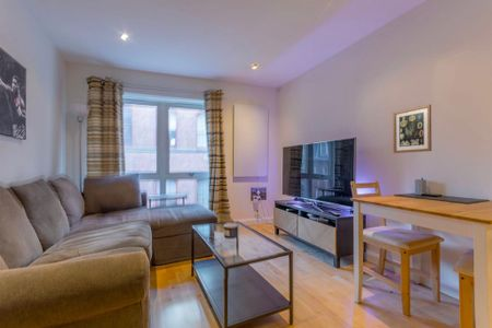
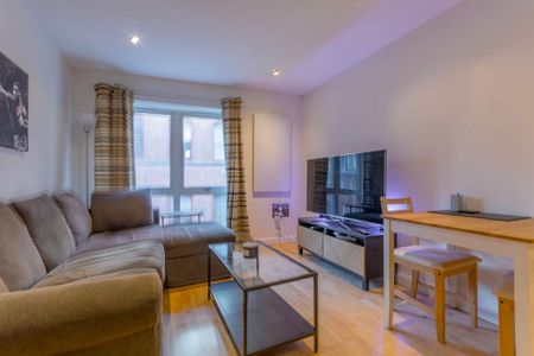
- wall art [393,104,433,154]
